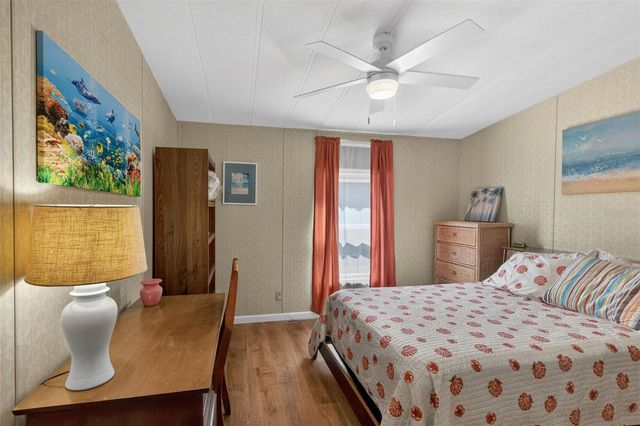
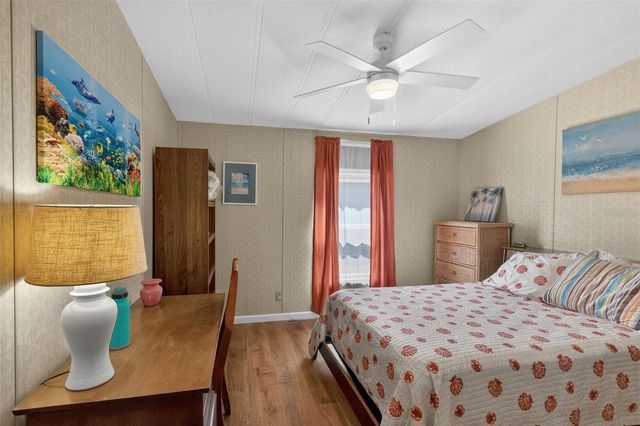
+ water bottle [108,286,131,351]
